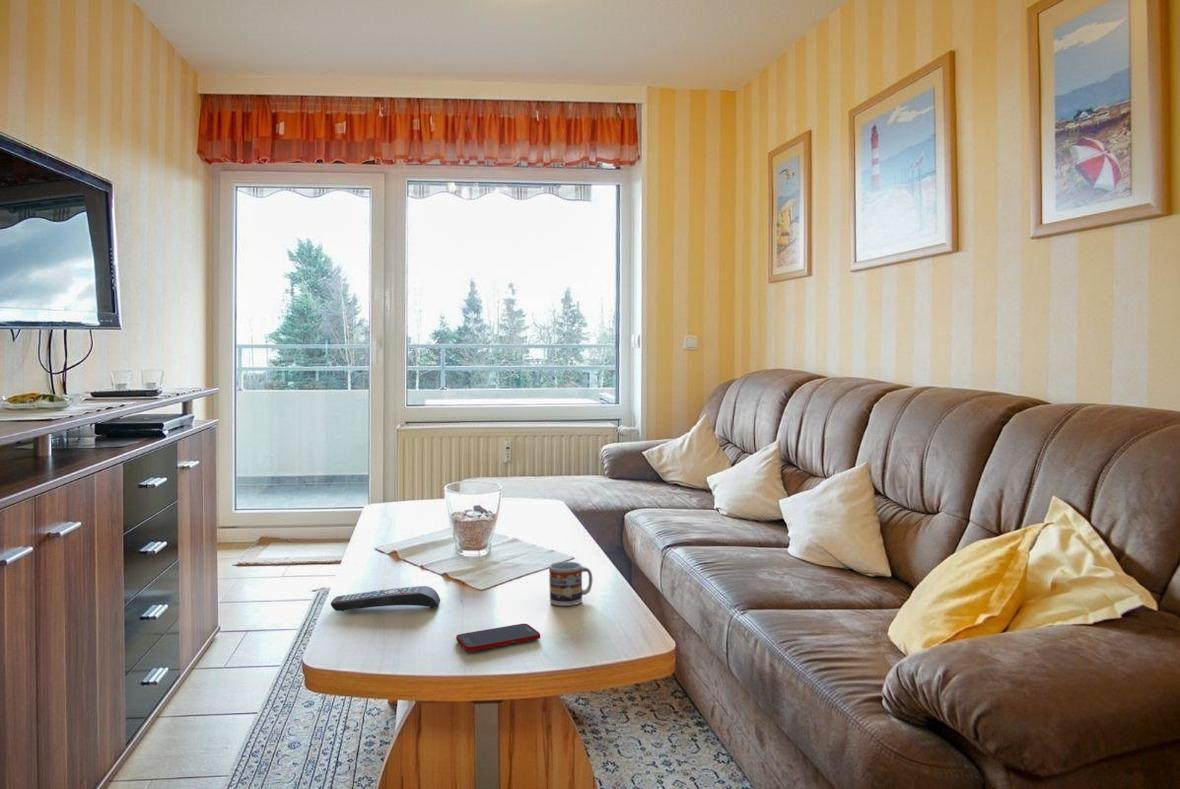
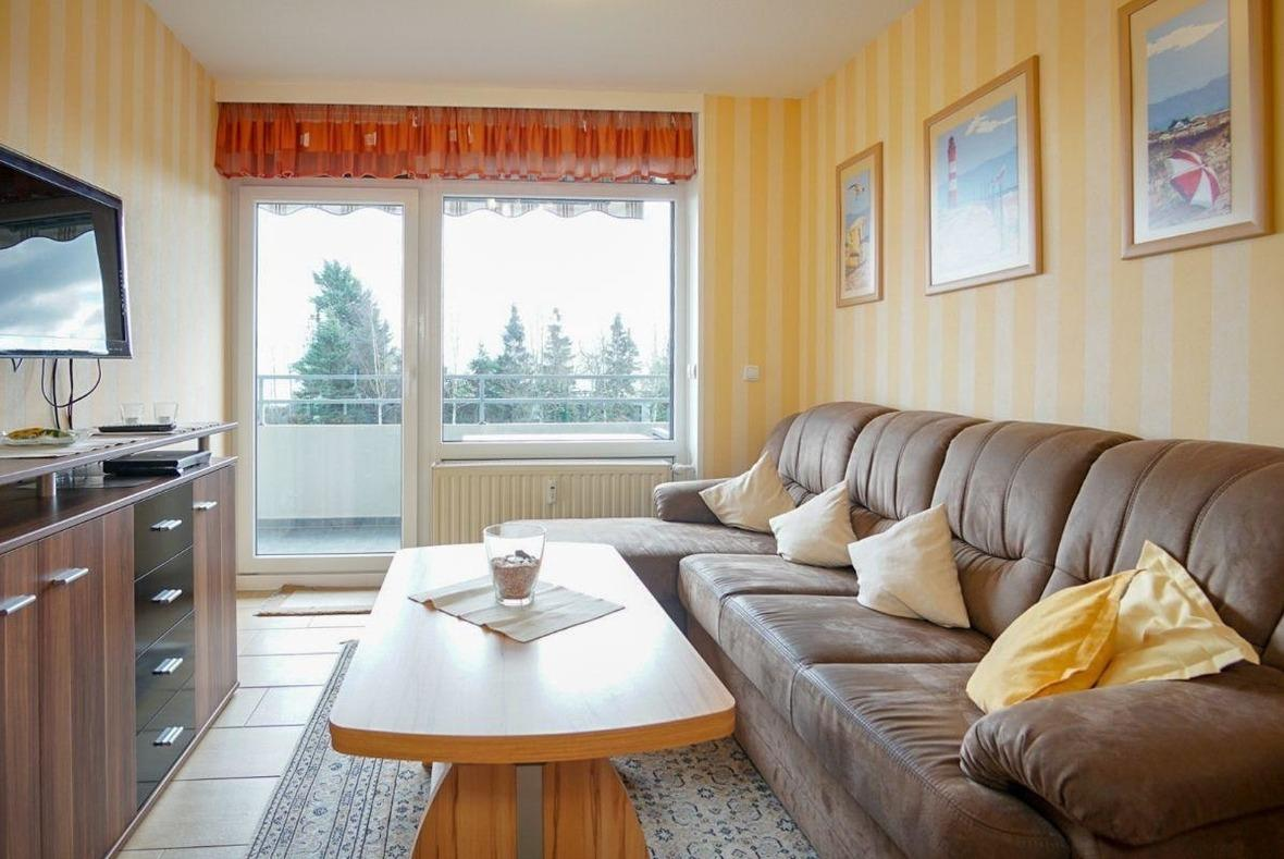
- cell phone [455,623,541,652]
- cup [548,561,594,607]
- remote control [330,585,441,612]
